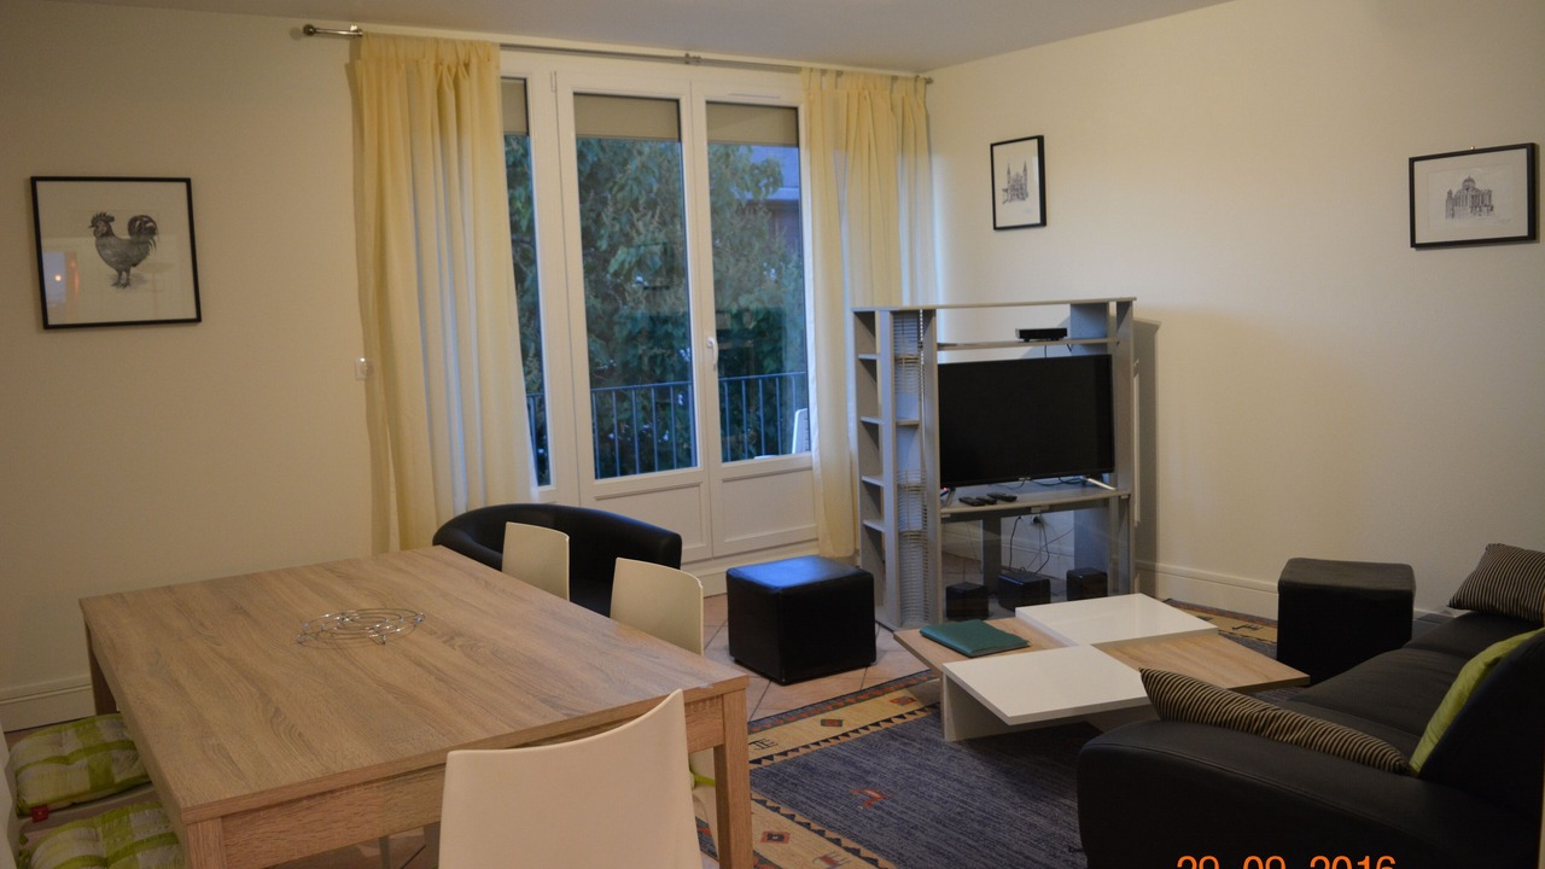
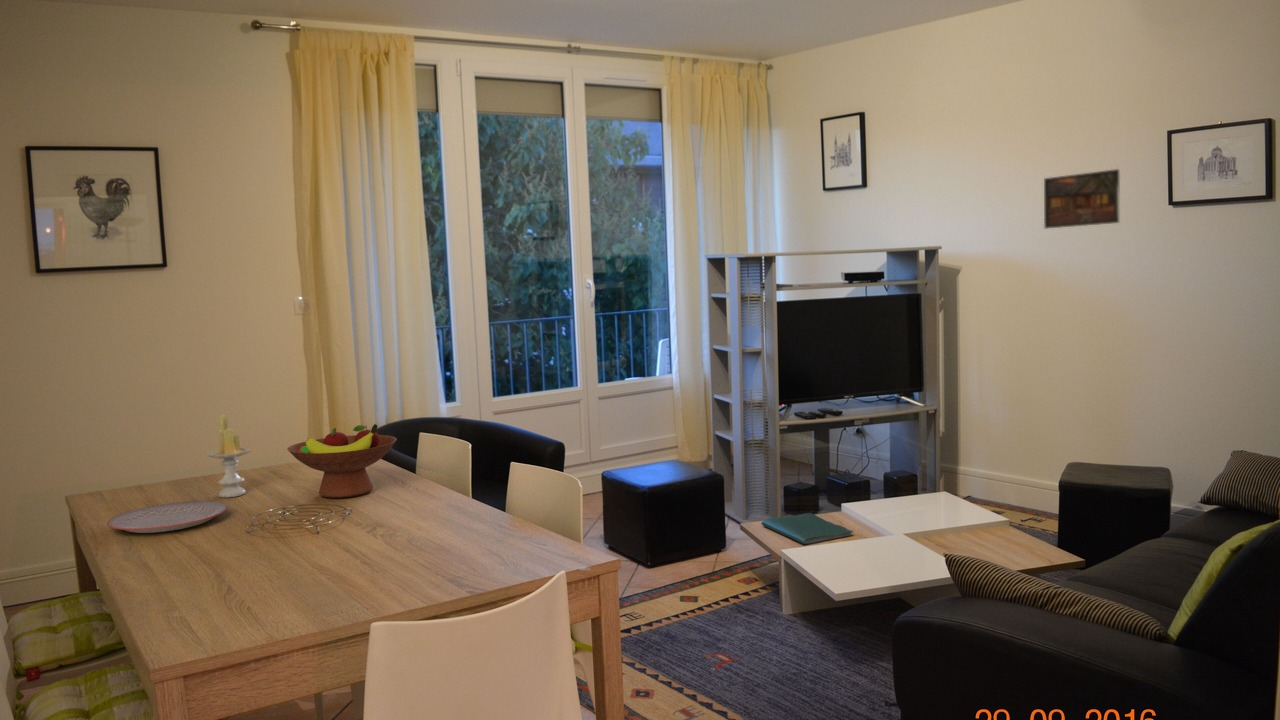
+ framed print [1043,168,1120,230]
+ candle [206,413,252,498]
+ fruit bowl [287,423,398,499]
+ plate [106,500,228,534]
